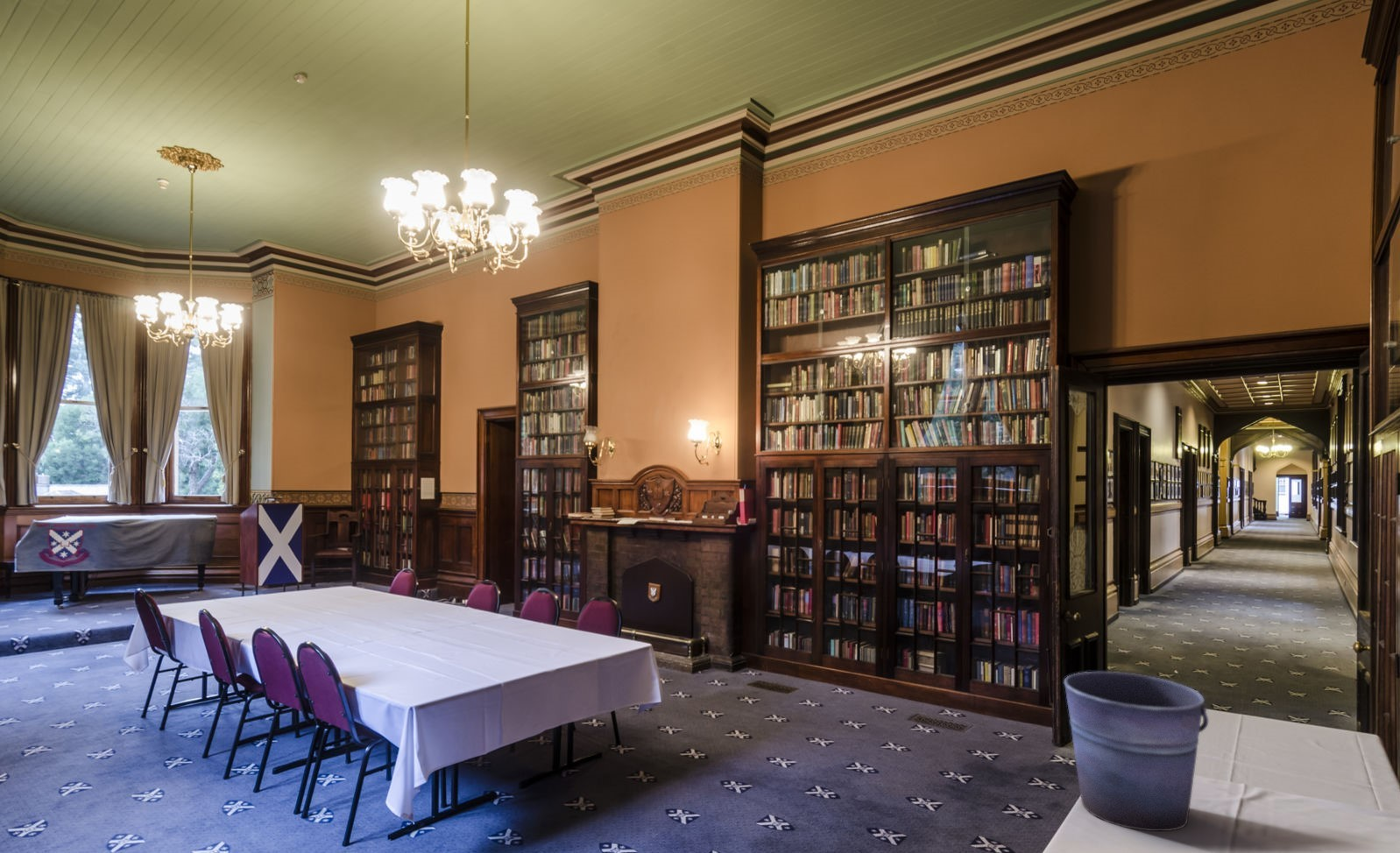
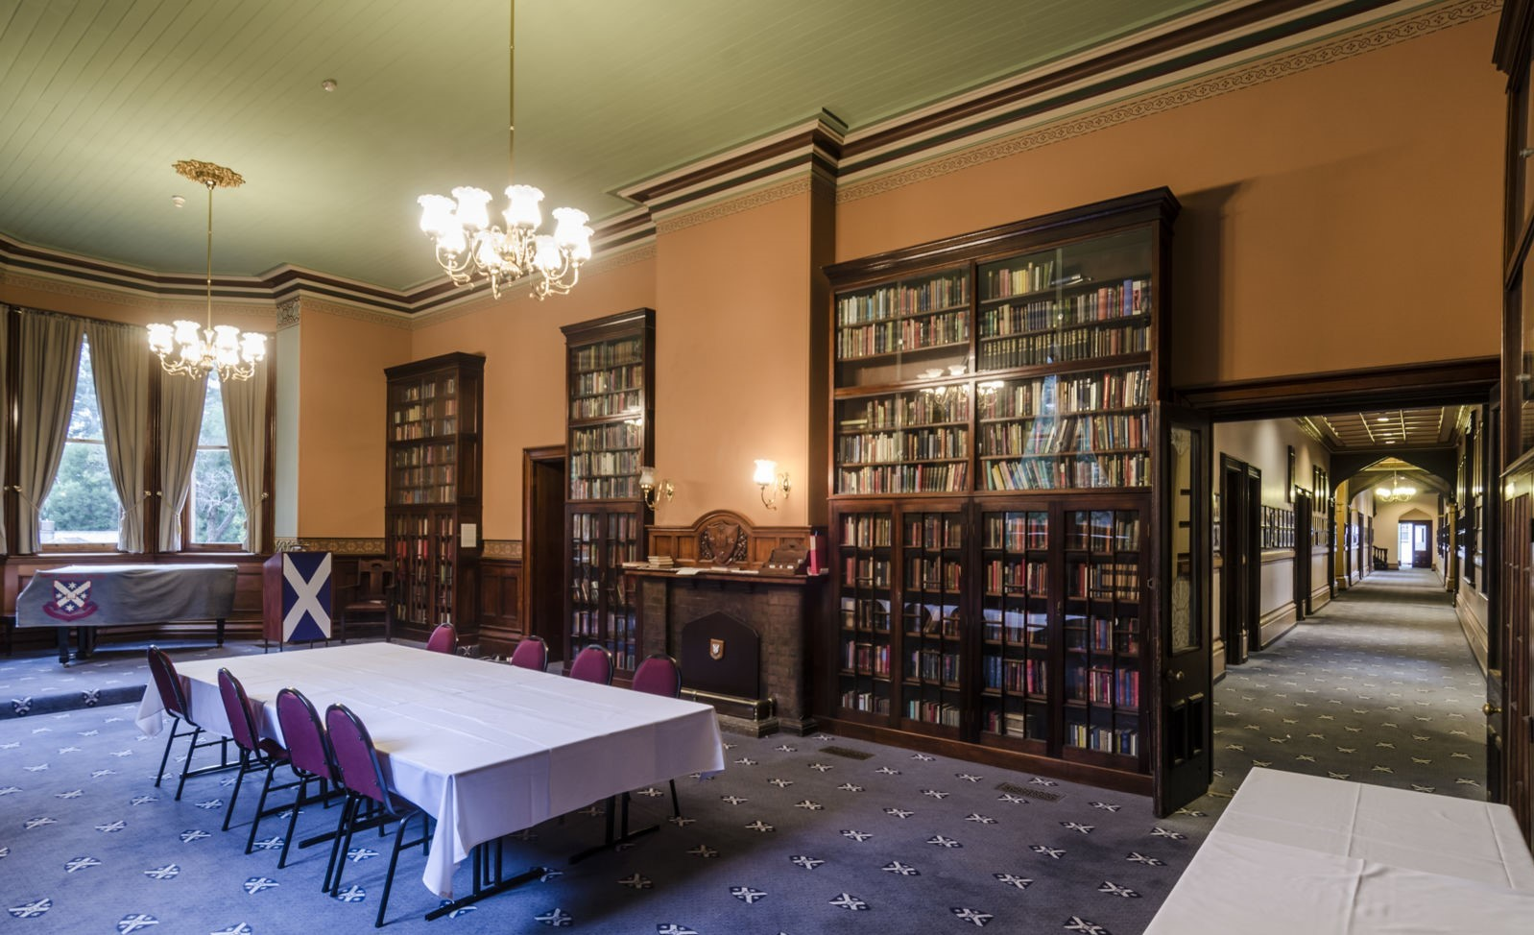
- bucket [1064,671,1209,832]
